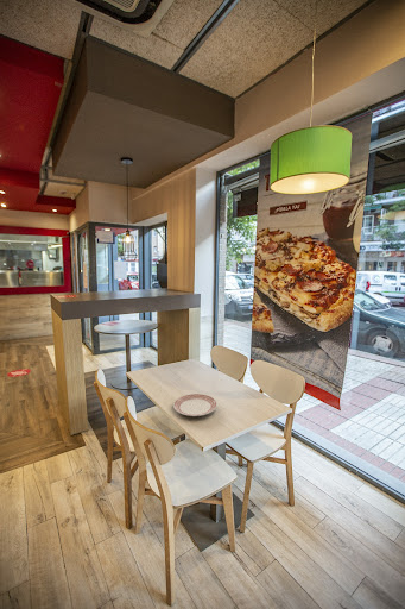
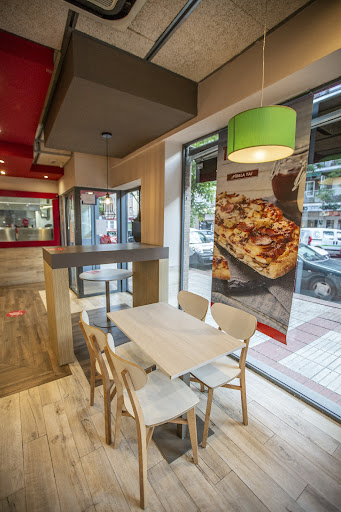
- dinner plate [172,393,219,417]
